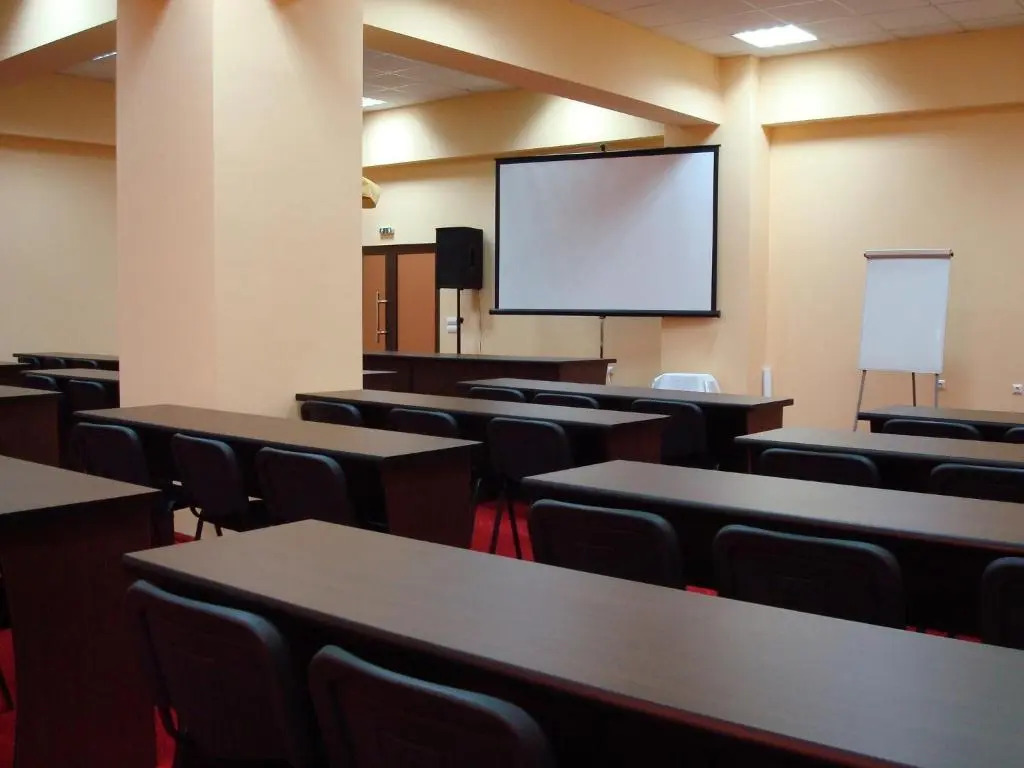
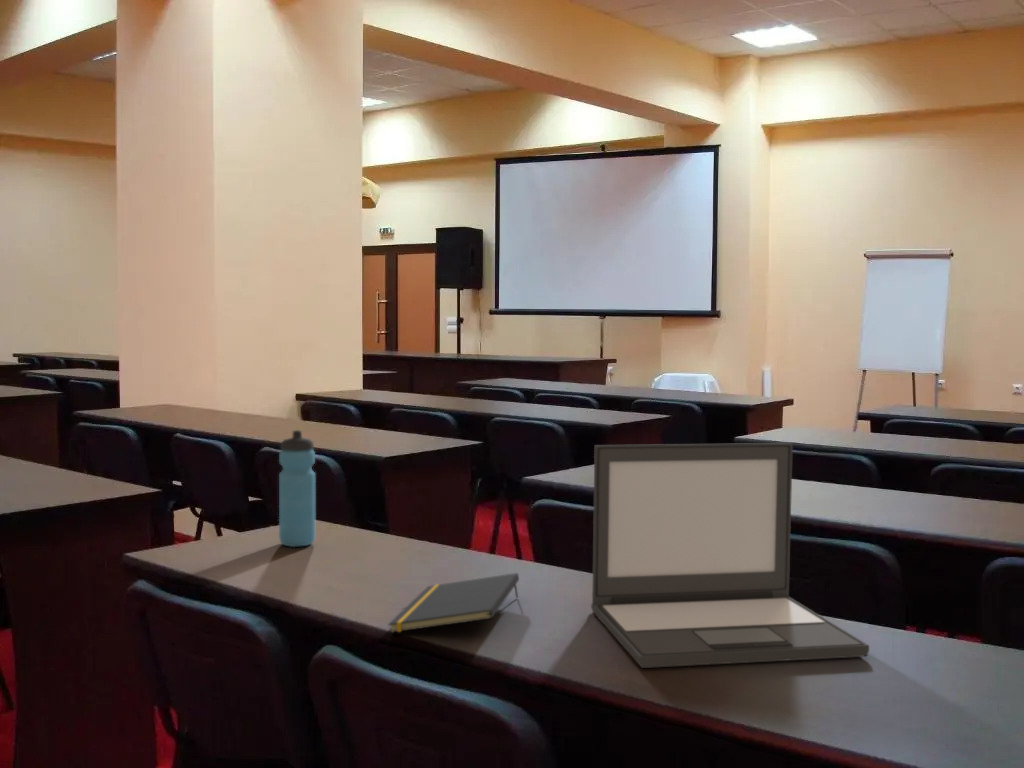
+ notepad [387,572,520,634]
+ laptop [590,442,870,669]
+ water bottle [278,429,316,548]
